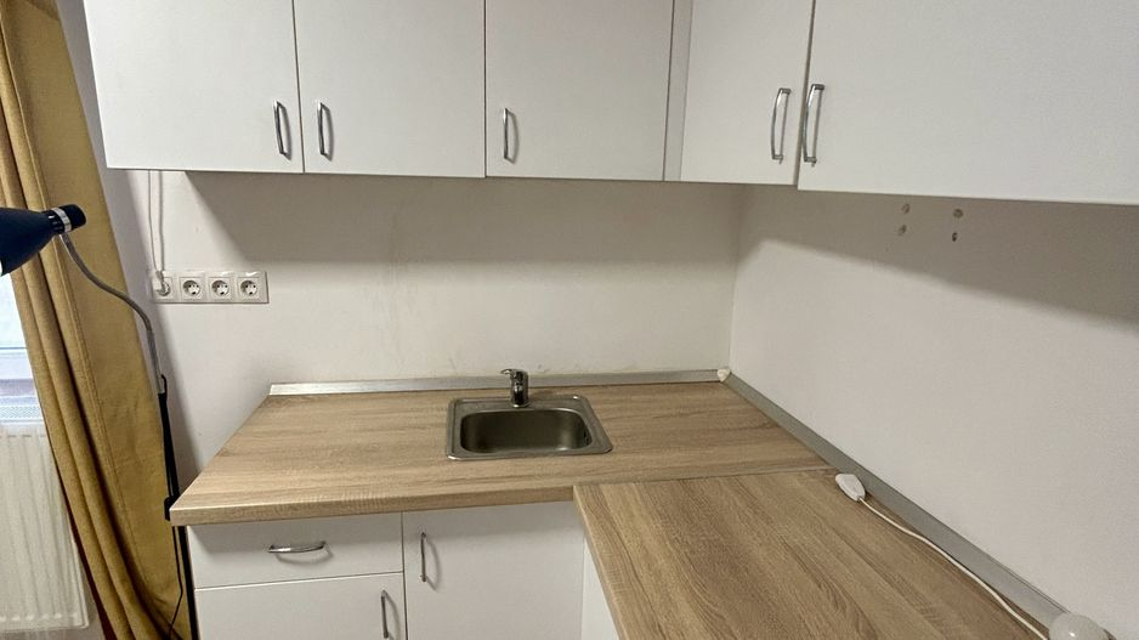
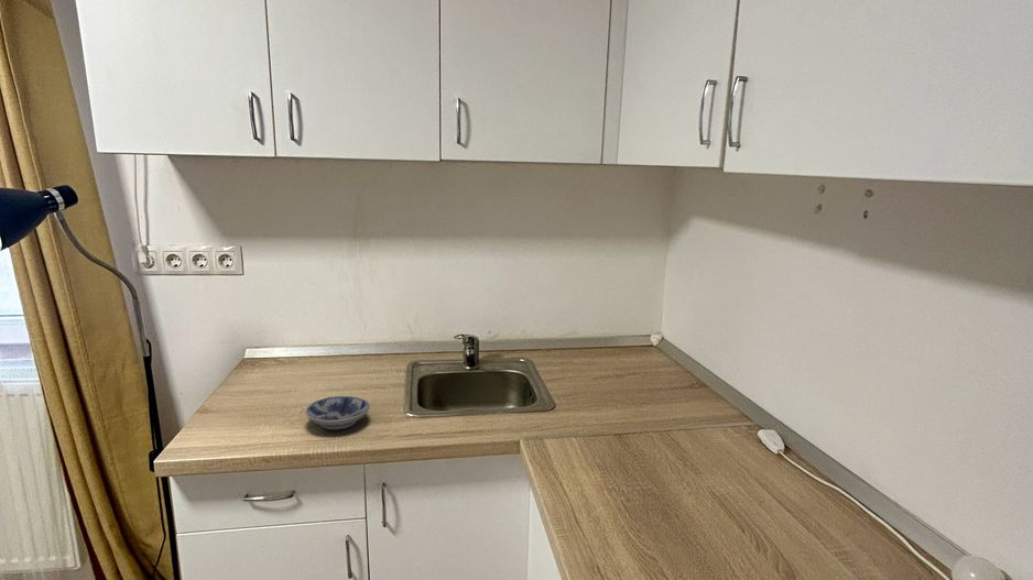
+ bowl [304,395,371,431]
